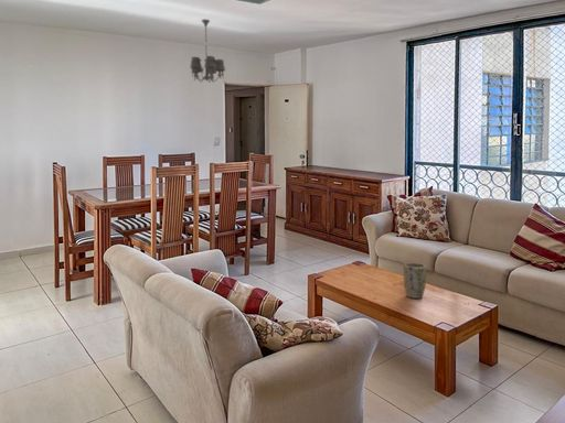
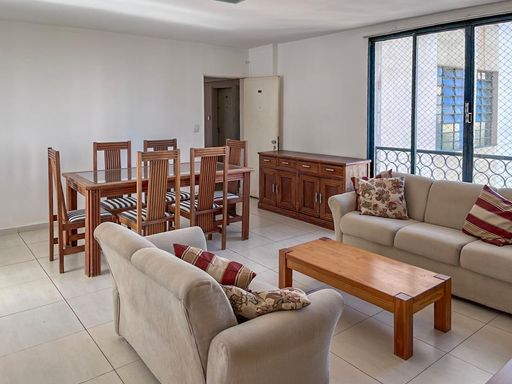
- chandelier [189,19,226,84]
- plant pot [403,262,427,300]
